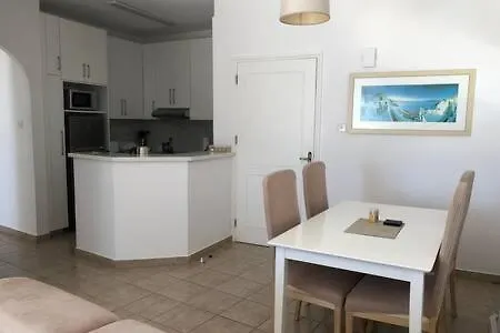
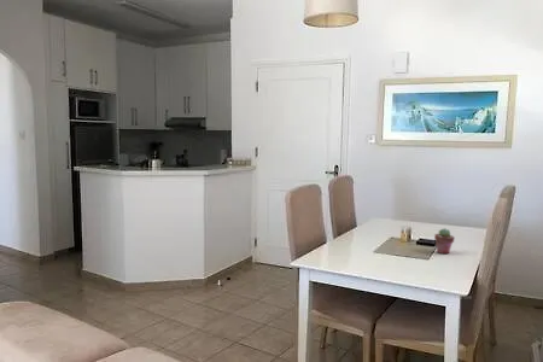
+ potted succulent [433,227,456,255]
